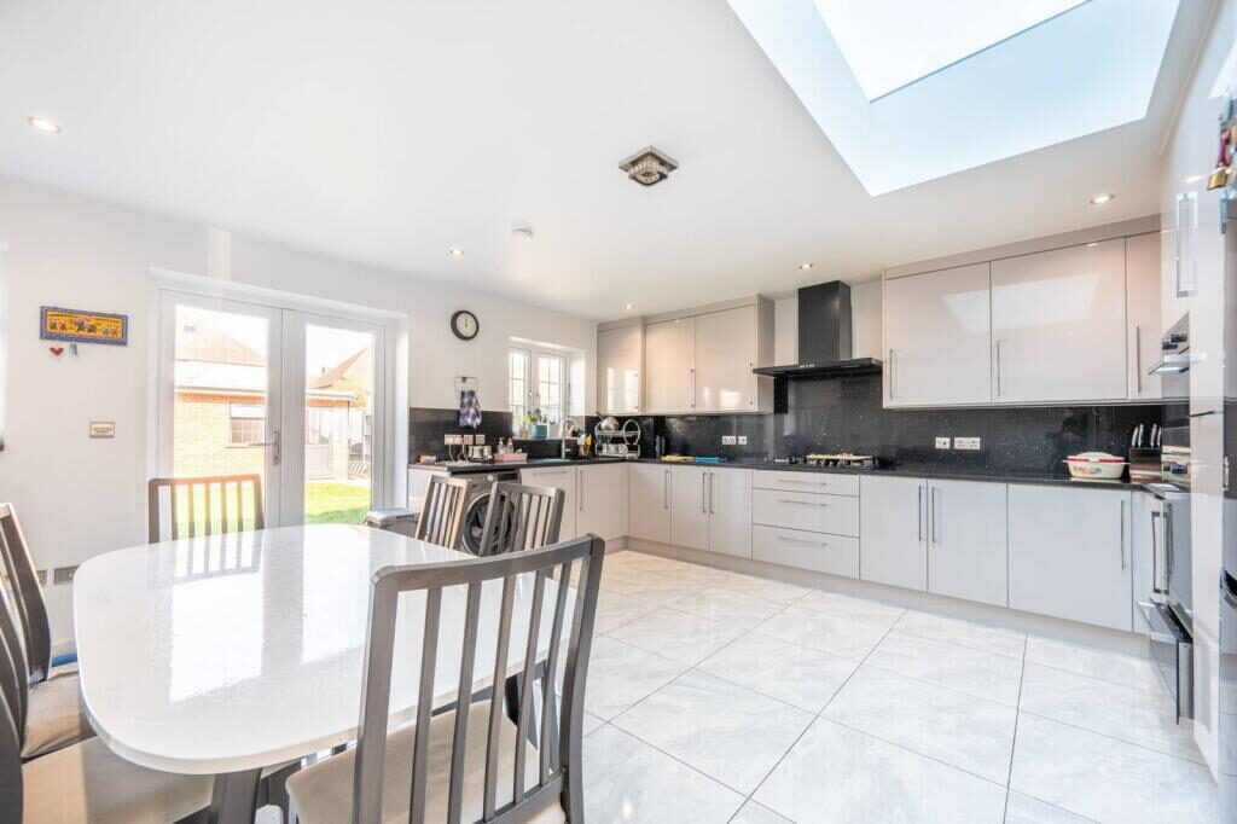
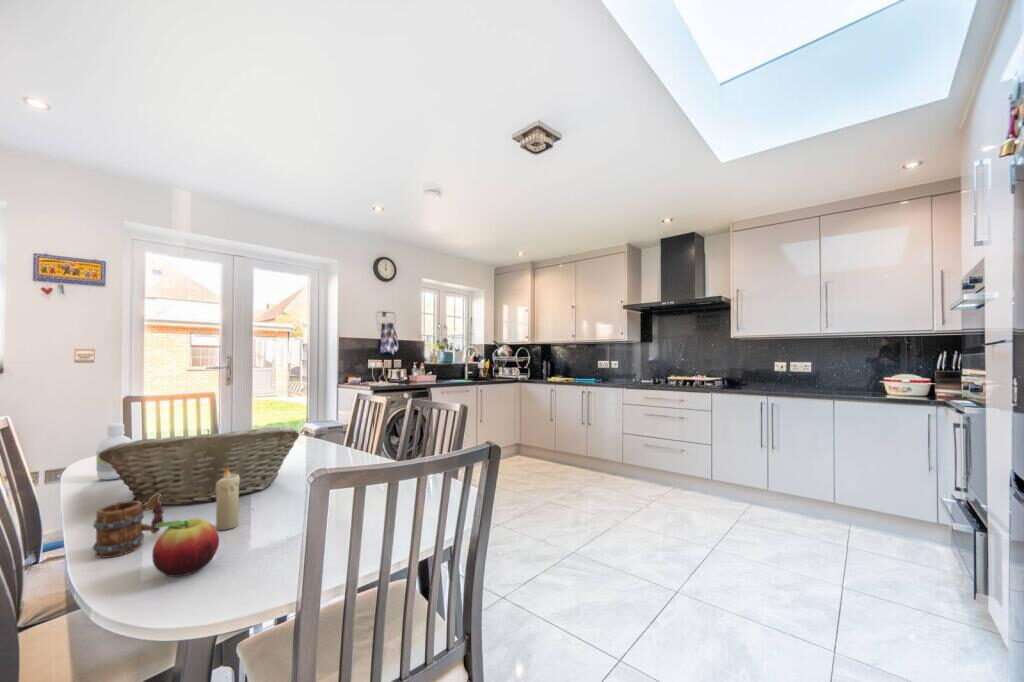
+ fruit [151,517,220,578]
+ bottle [95,422,133,481]
+ mug [91,493,165,559]
+ fruit basket [99,426,300,506]
+ candle [215,466,240,531]
